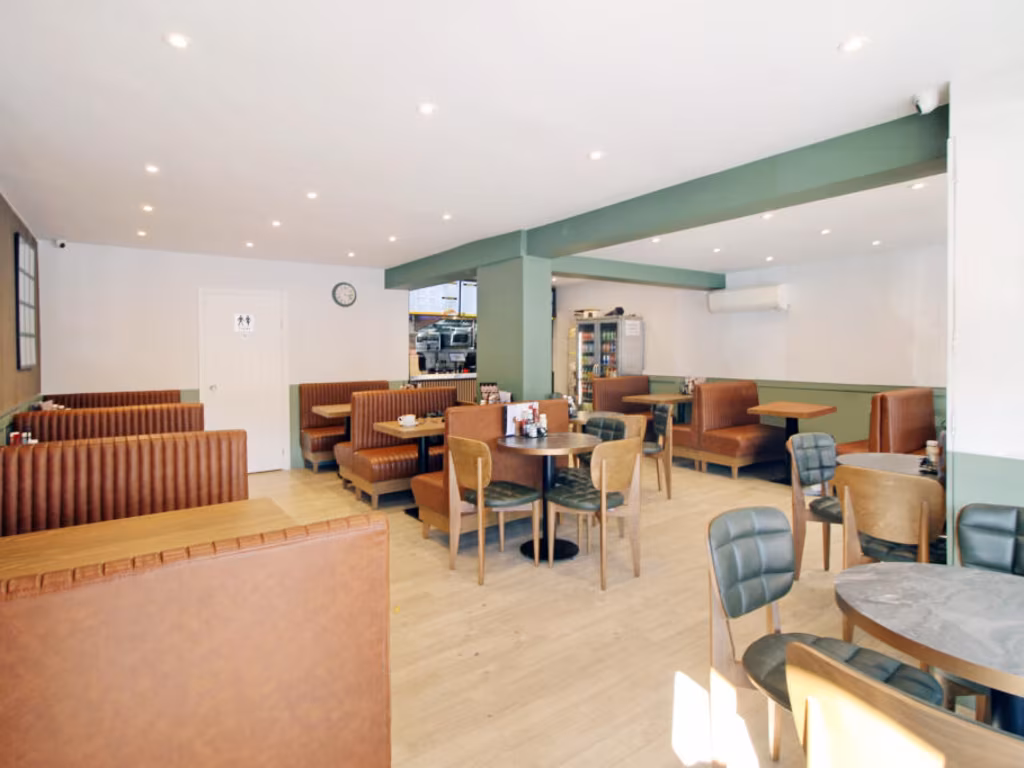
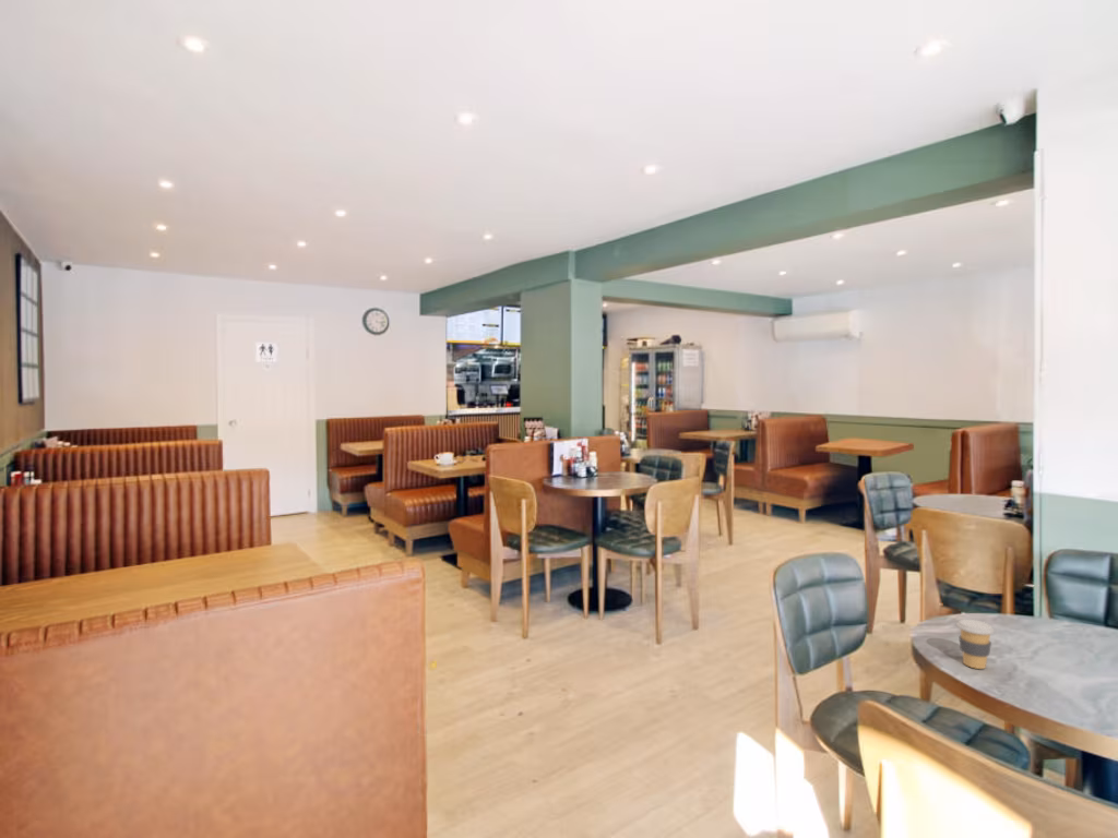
+ coffee cup [955,619,996,670]
